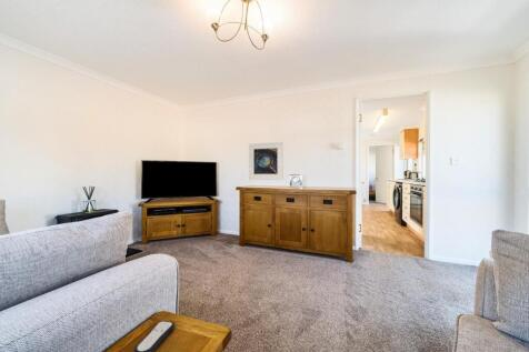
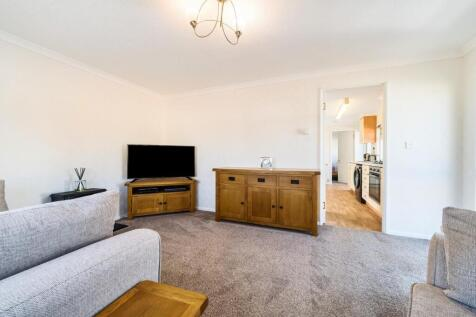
- remote control [132,320,176,352]
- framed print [248,141,285,181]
